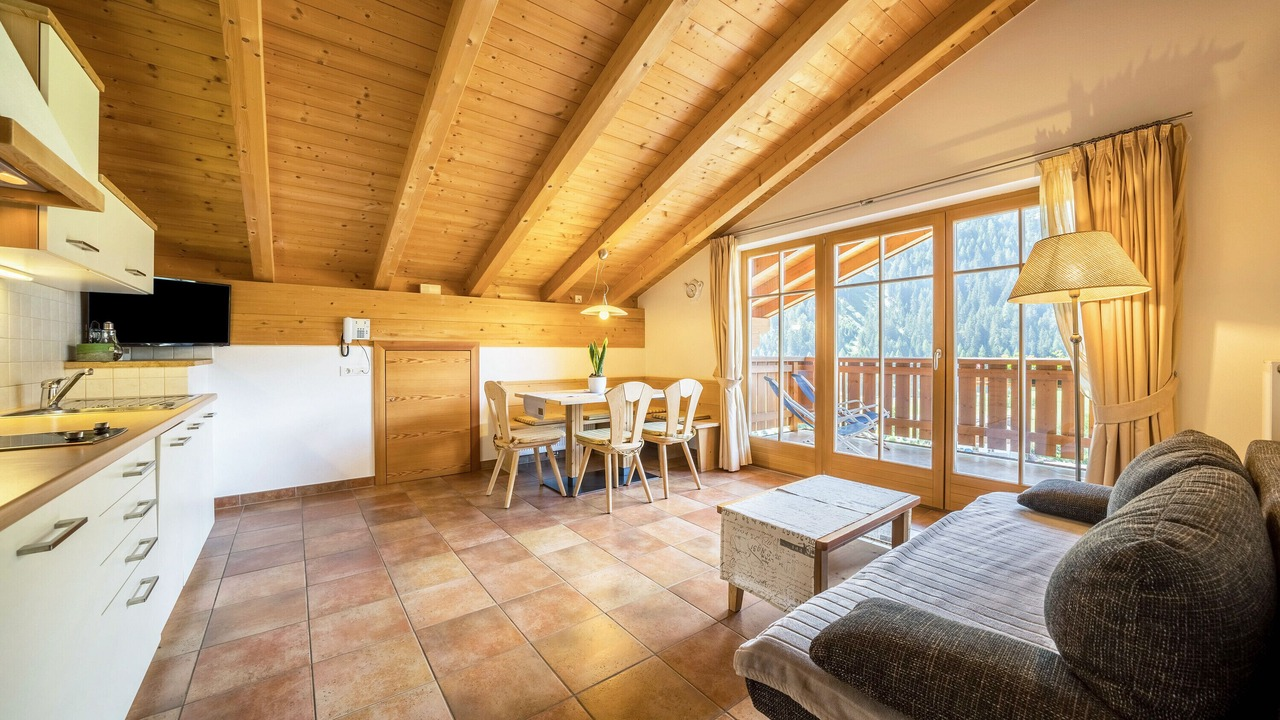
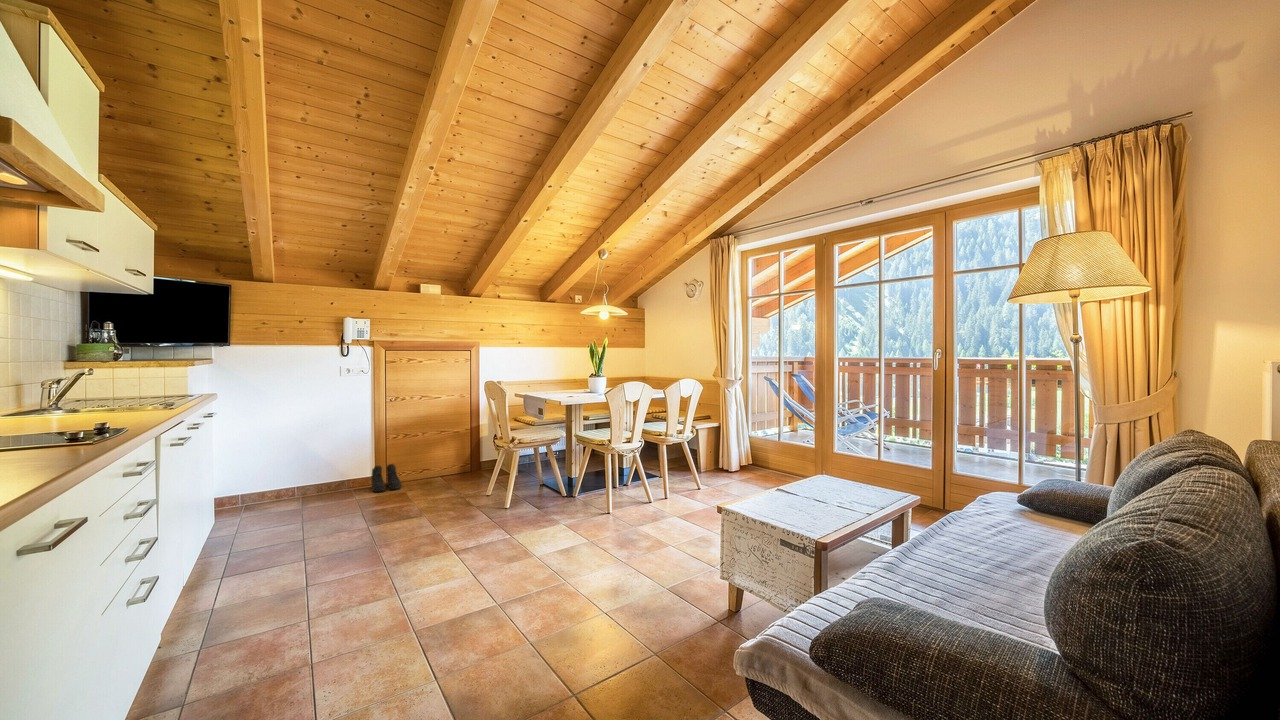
+ boots [370,463,402,493]
